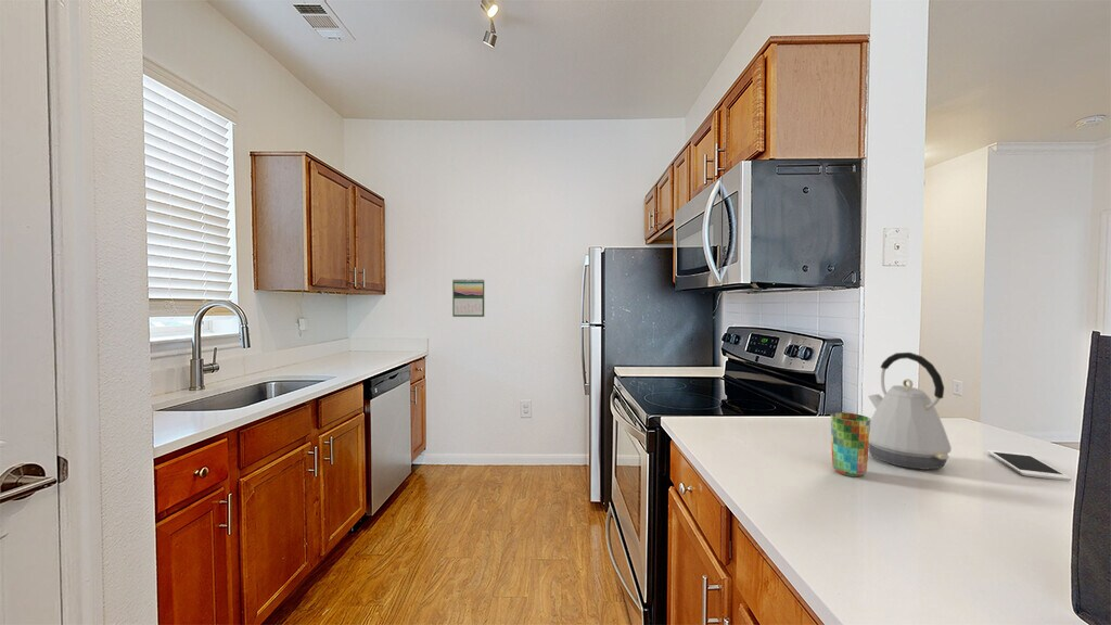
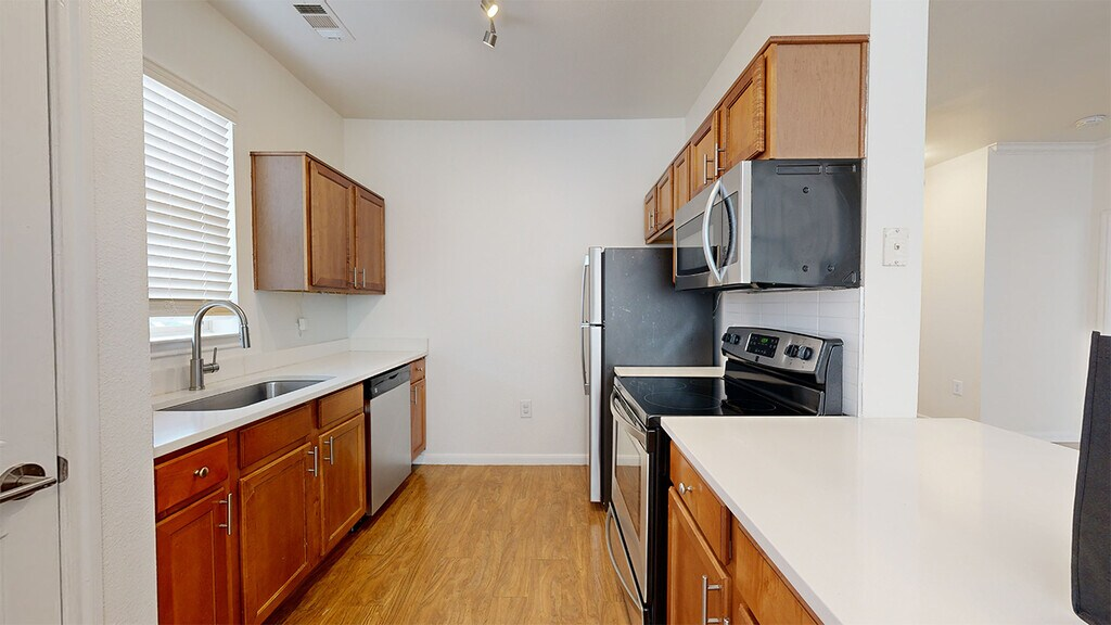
- cup [830,411,871,477]
- calendar [451,278,485,318]
- kettle [867,352,953,471]
- cell phone [986,449,1072,482]
